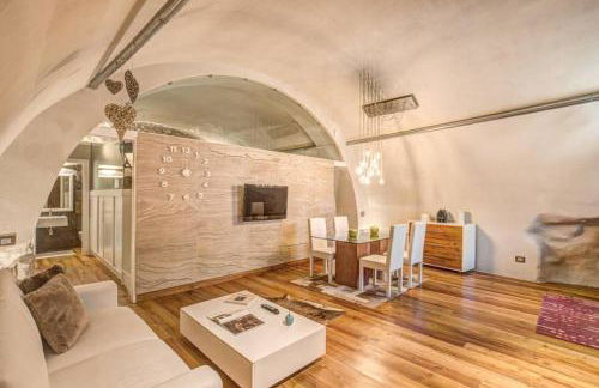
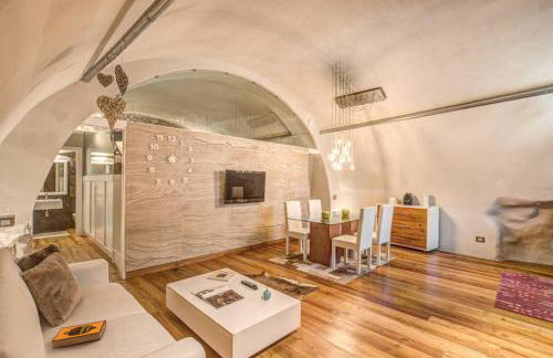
+ hardback book [51,319,107,350]
